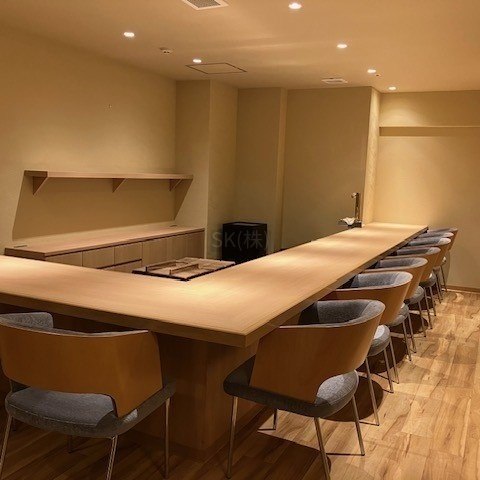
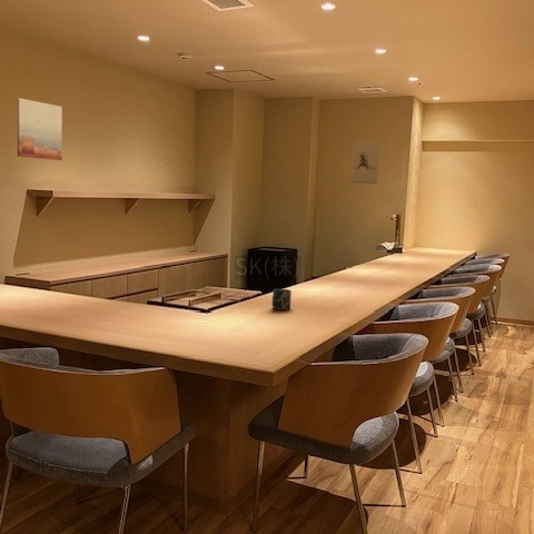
+ wall art [16,97,63,161]
+ cup [271,288,293,312]
+ wall sculpture [350,141,382,185]
